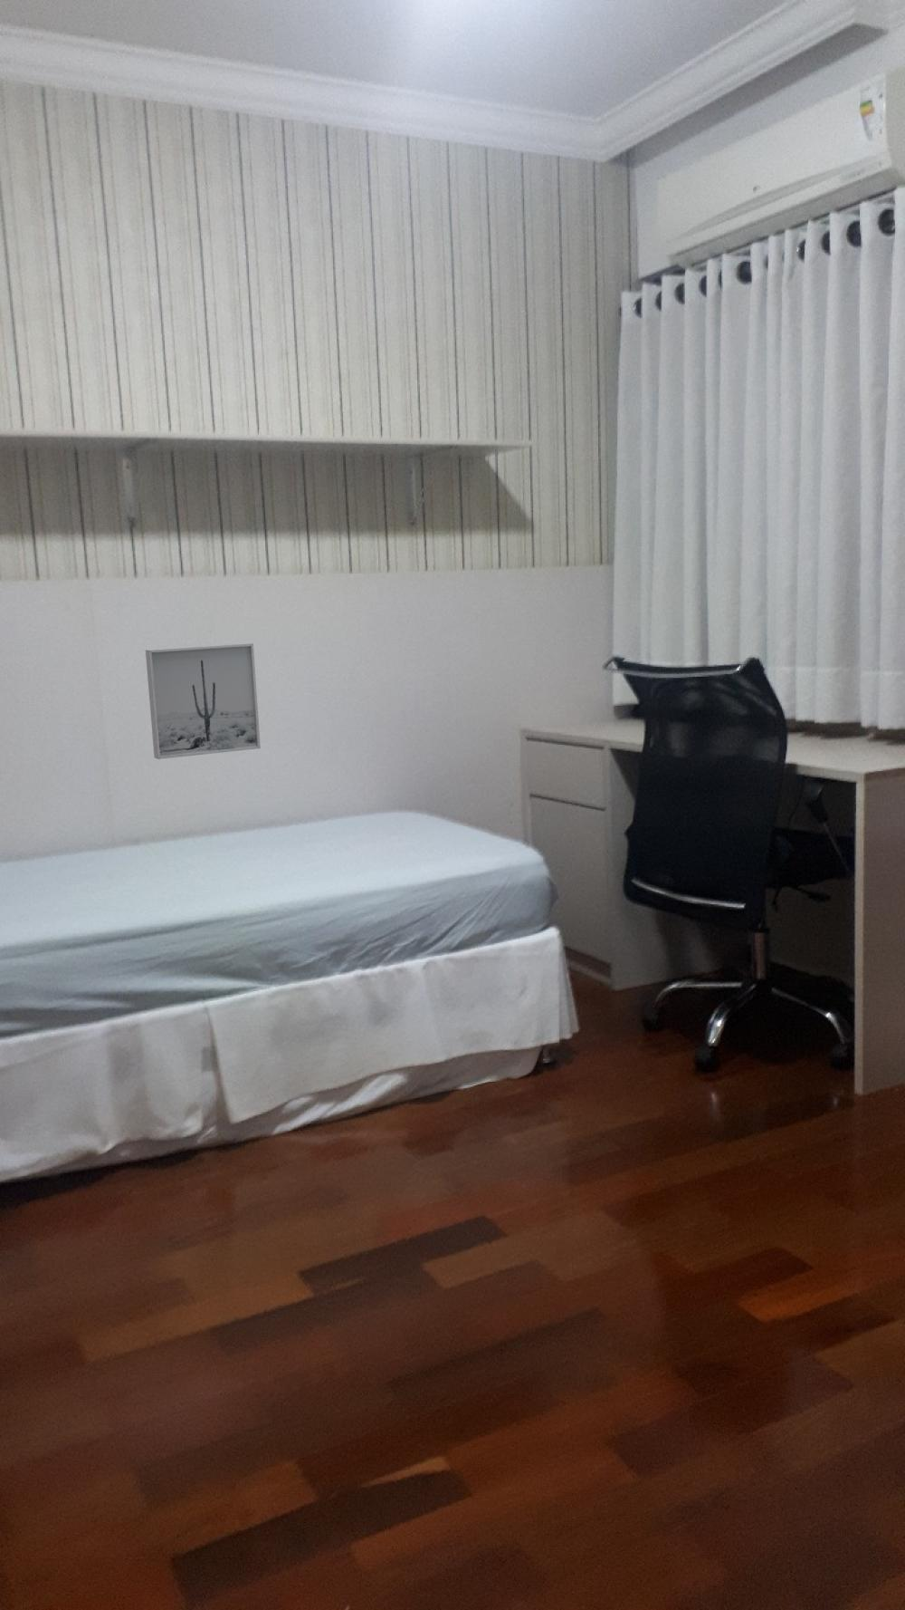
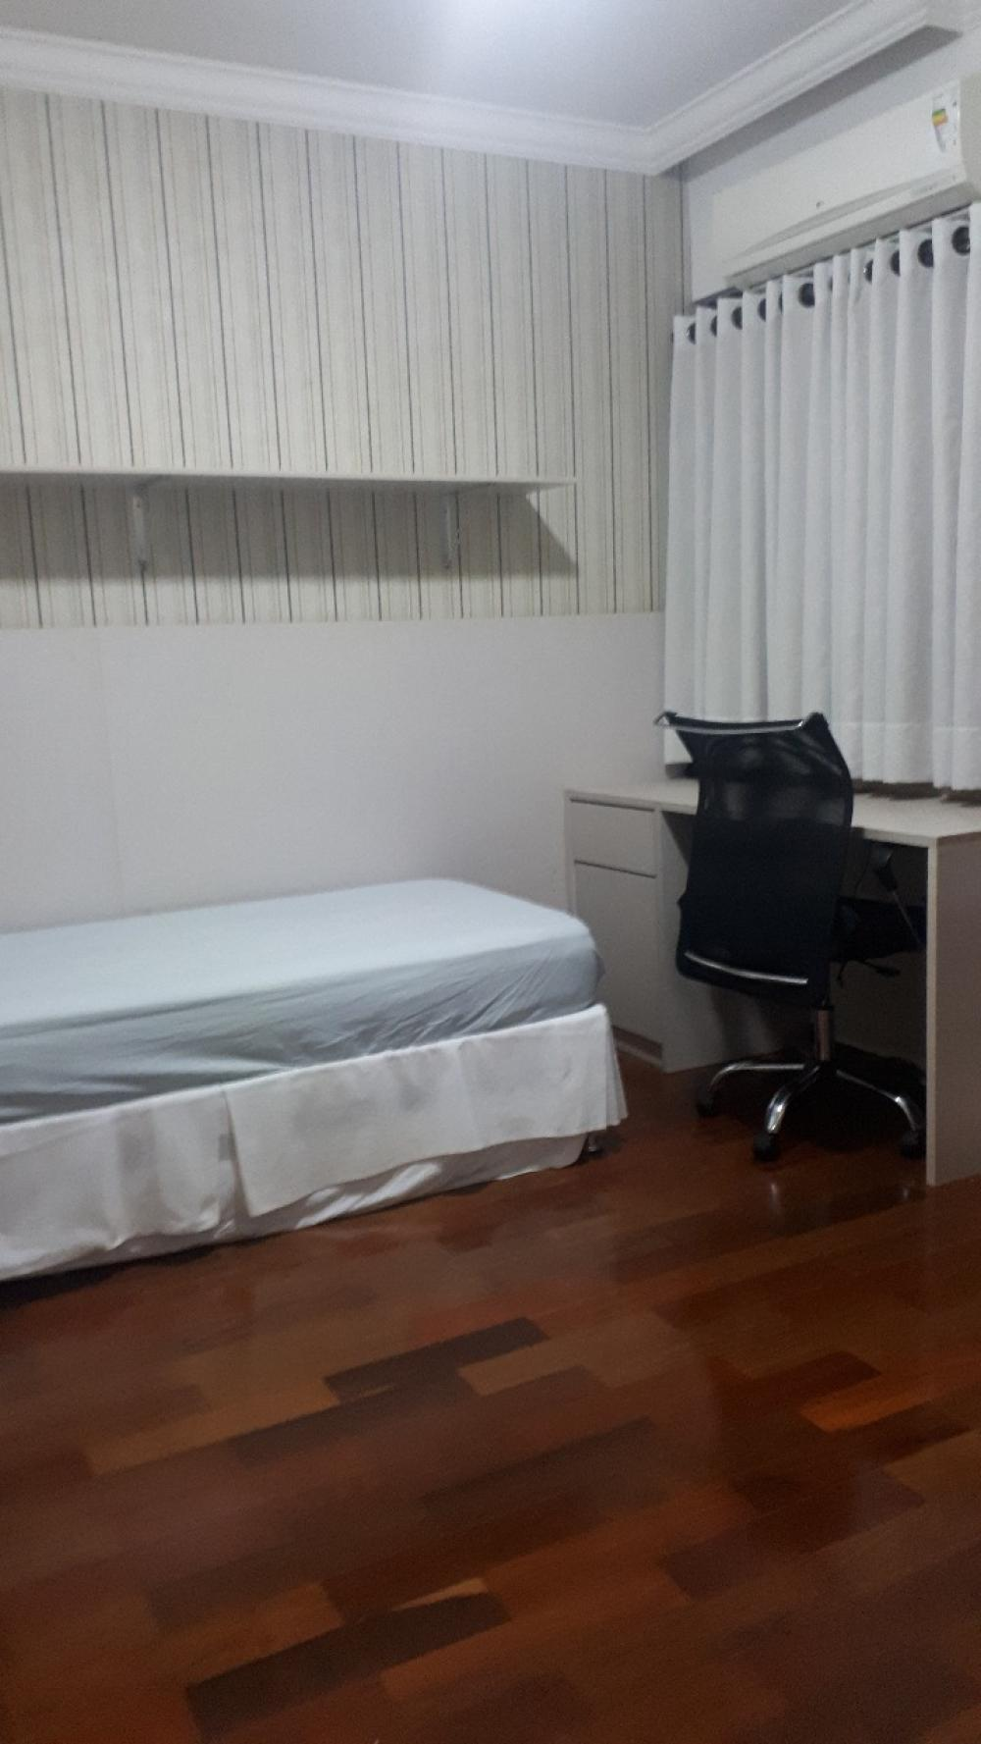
- wall art [145,642,262,760]
